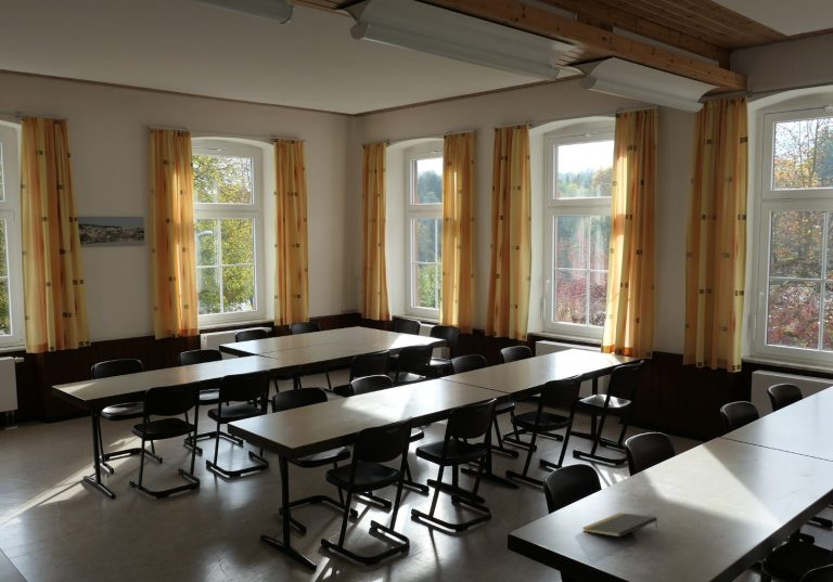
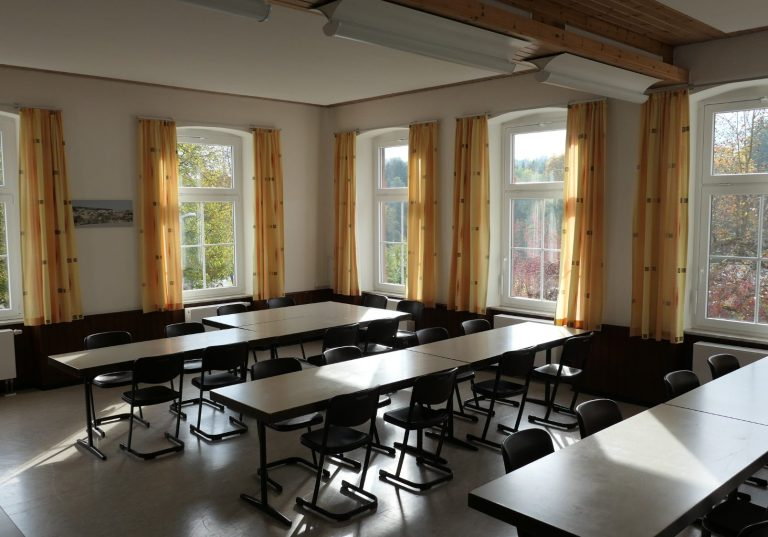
- notepad [582,512,658,538]
